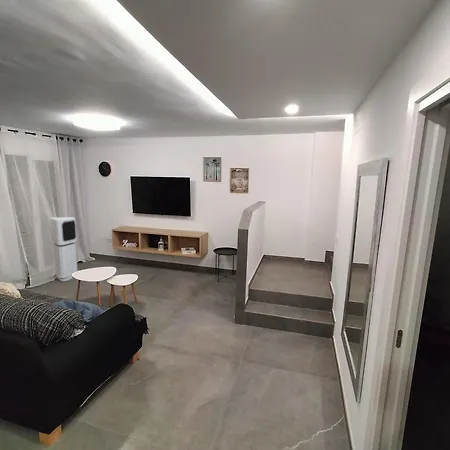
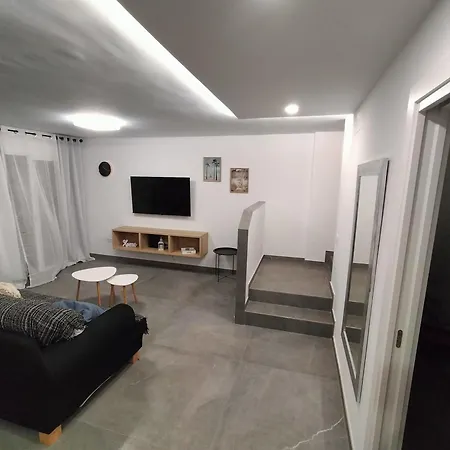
- air purifier [49,216,78,282]
